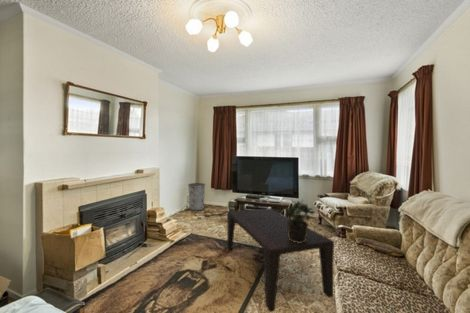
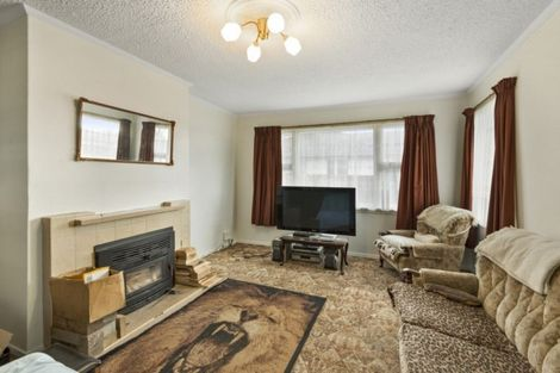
- trash can [187,182,206,211]
- potted plant [284,199,316,243]
- coffee table [226,207,335,313]
